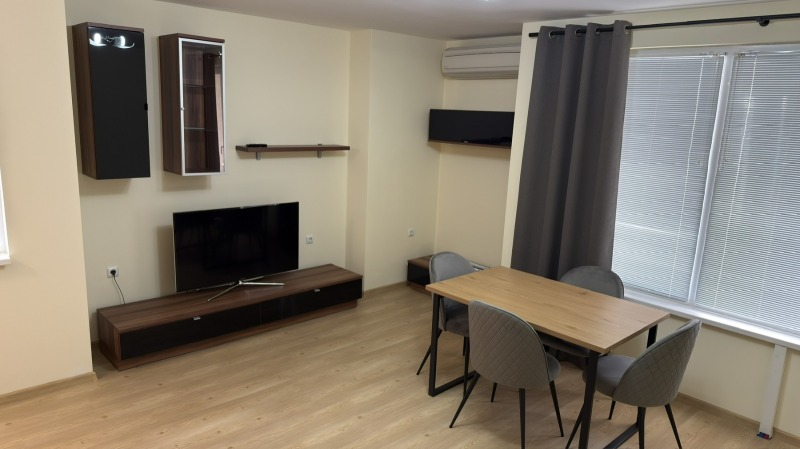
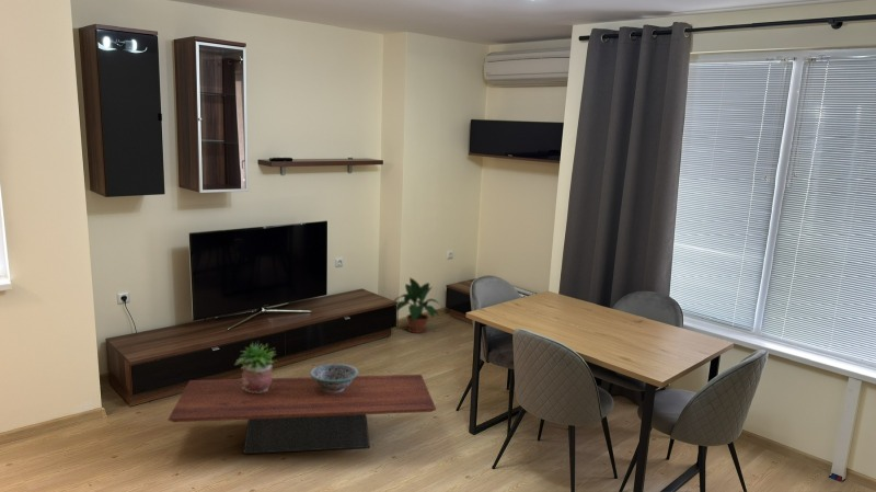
+ potted plant [393,277,445,334]
+ coffee table [168,374,437,455]
+ decorative bowl [309,363,359,393]
+ potted plant [233,341,279,393]
